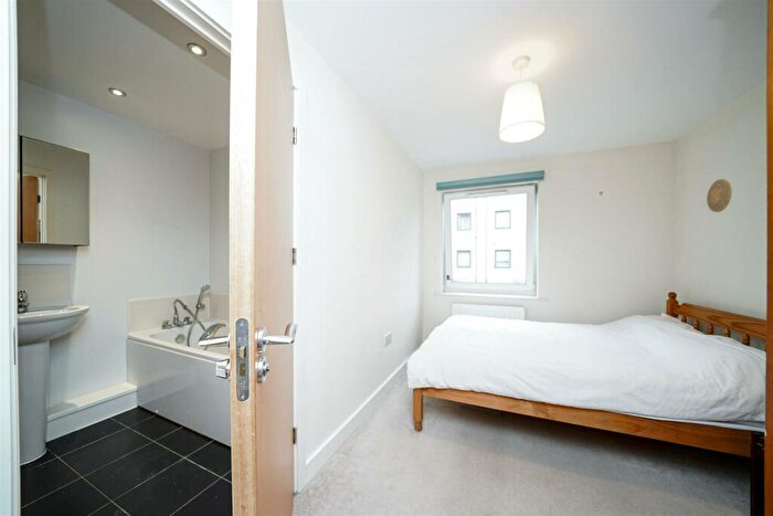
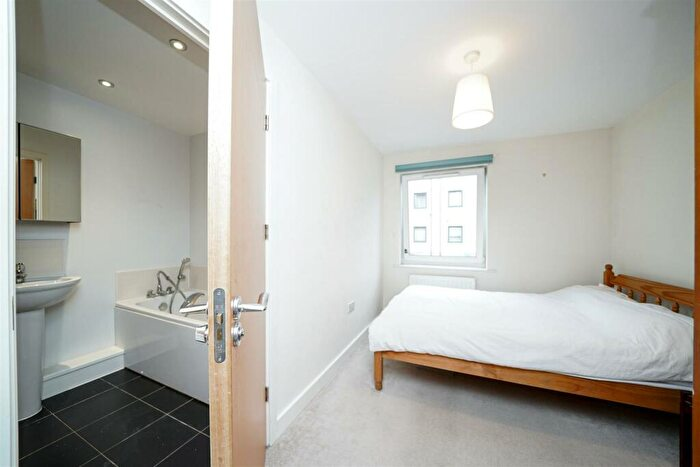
- decorative plate [706,178,732,213]
